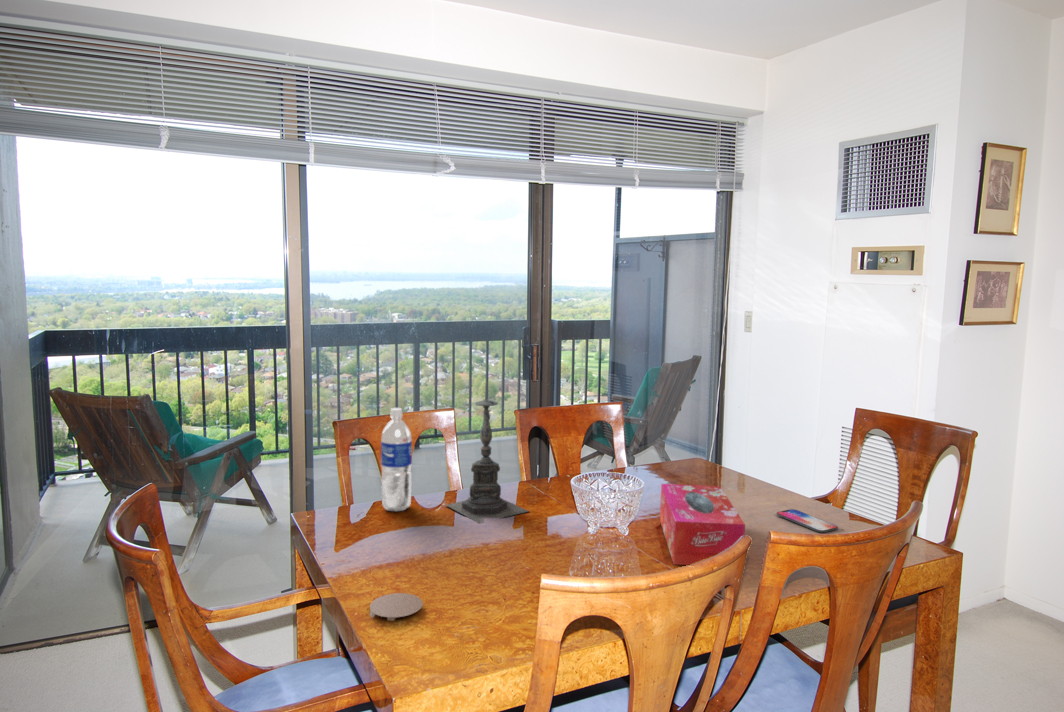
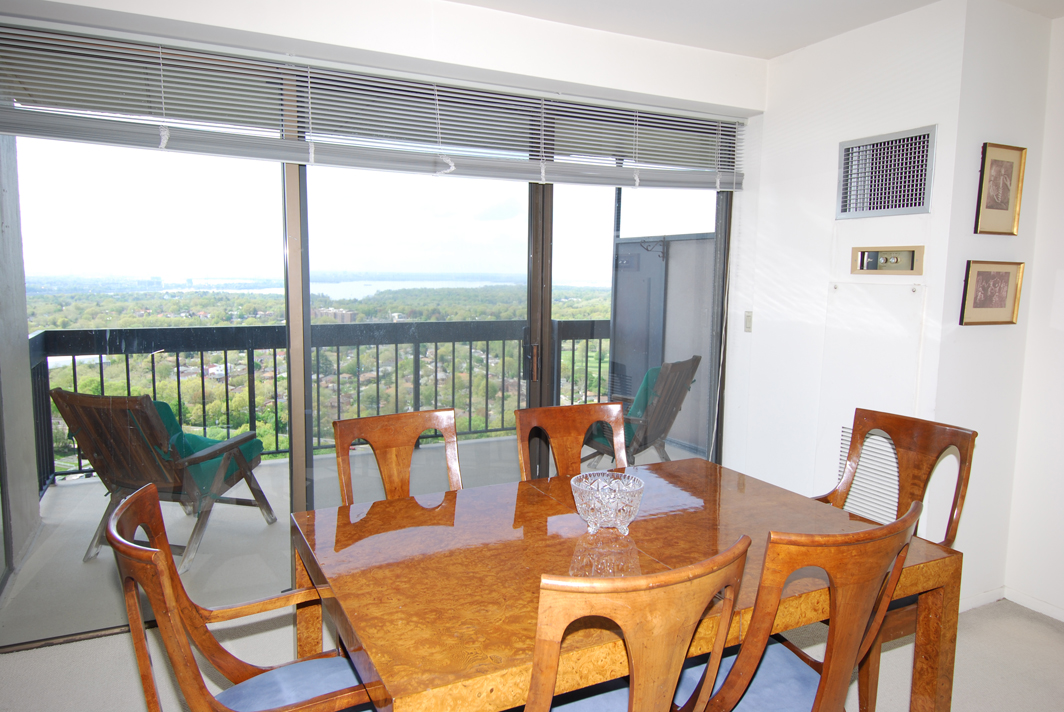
- candle holder [445,383,530,524]
- tissue box [659,483,746,566]
- smartphone [776,508,839,533]
- coaster [369,592,424,622]
- water bottle [380,407,413,512]
